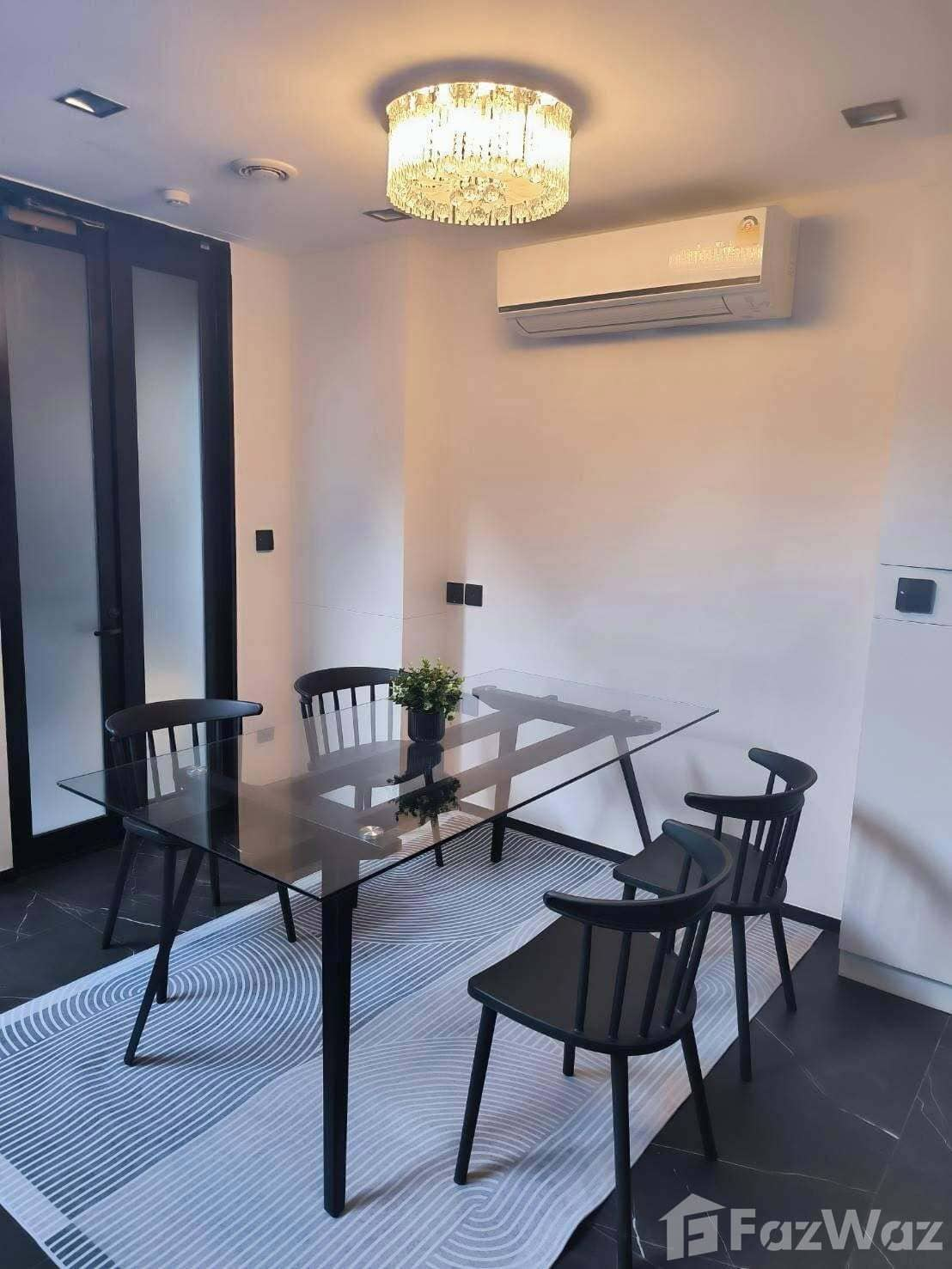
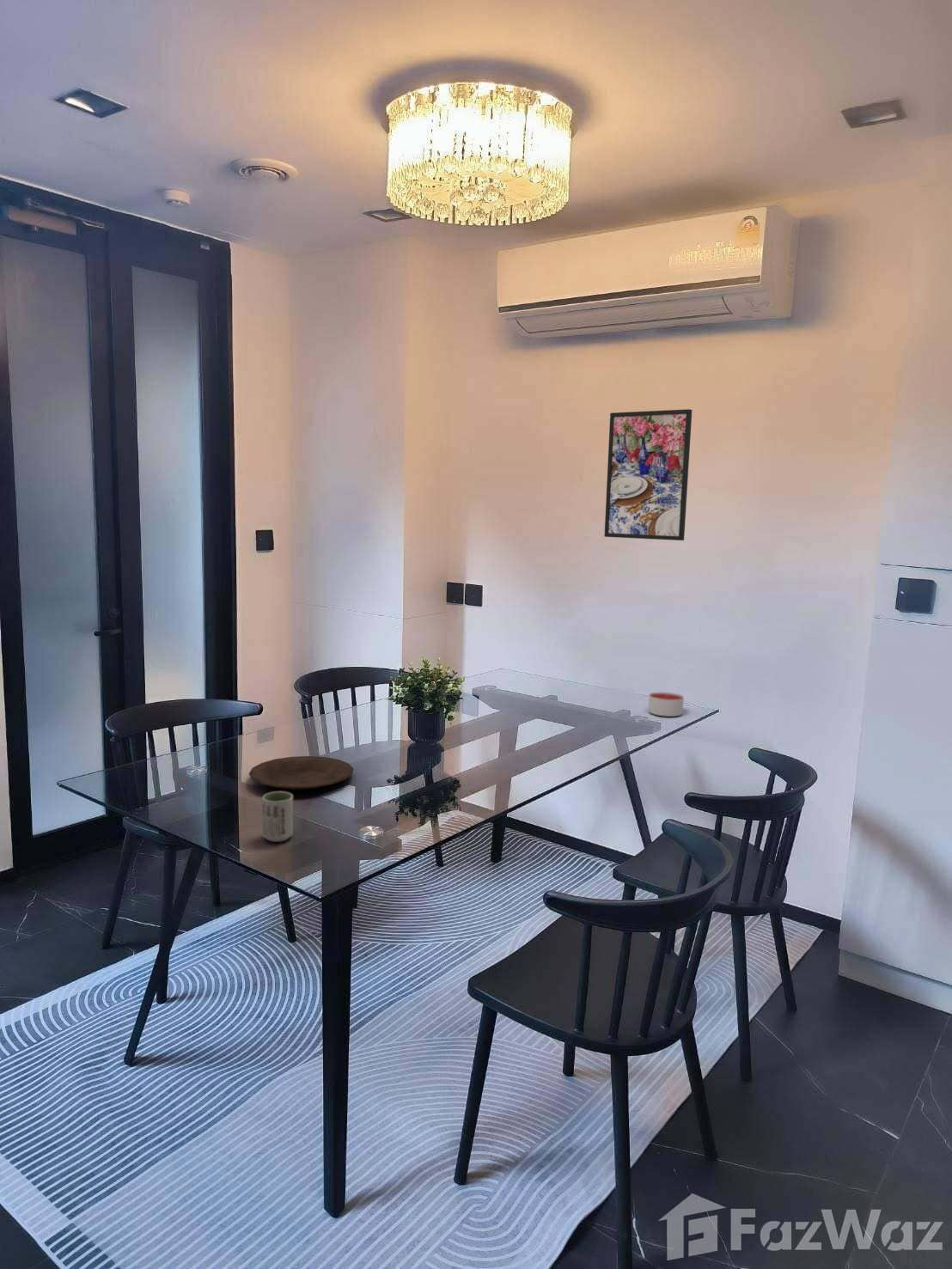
+ plate [248,755,354,791]
+ candle [648,692,685,717]
+ cup [261,790,294,843]
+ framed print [603,408,693,541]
